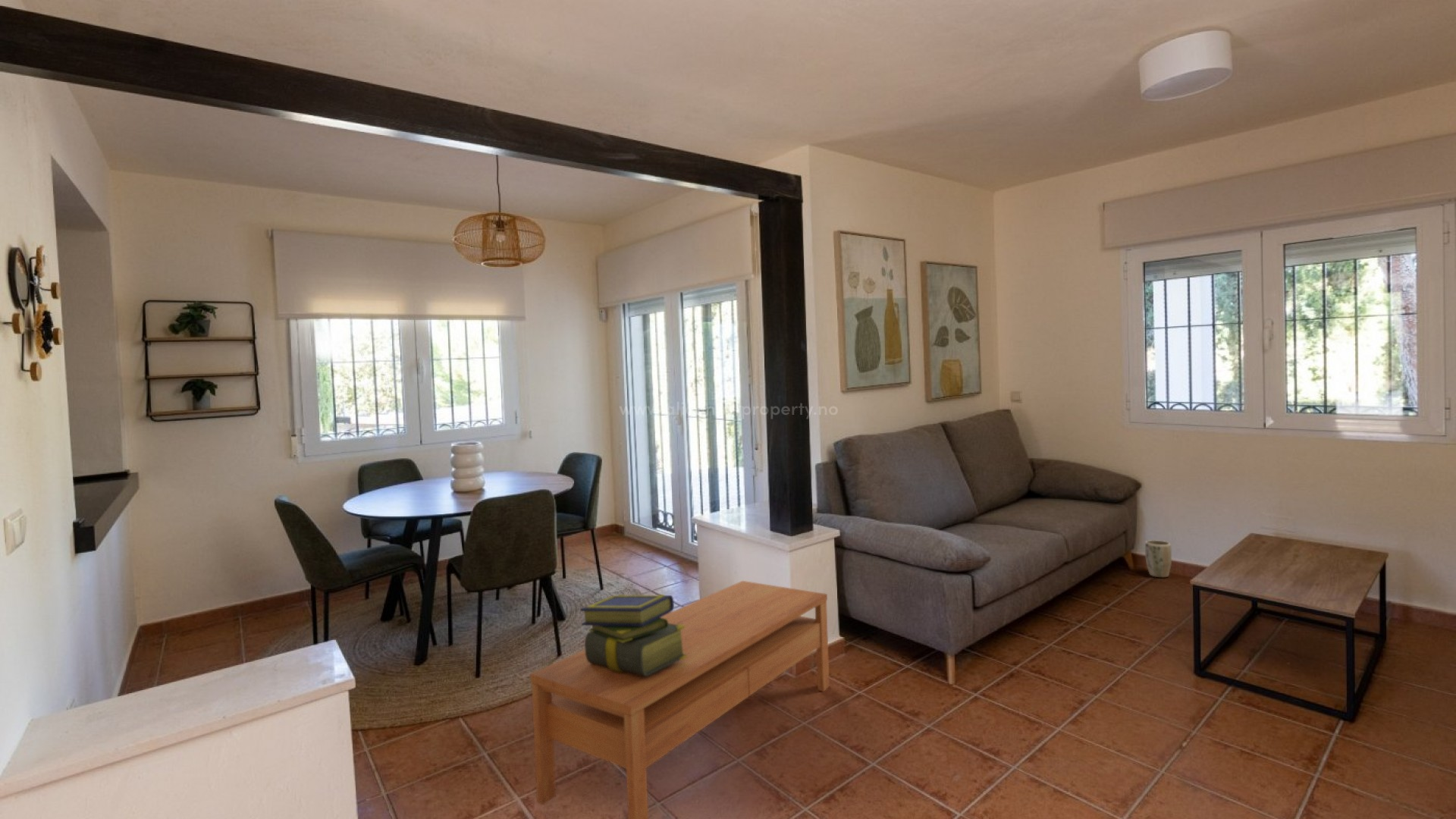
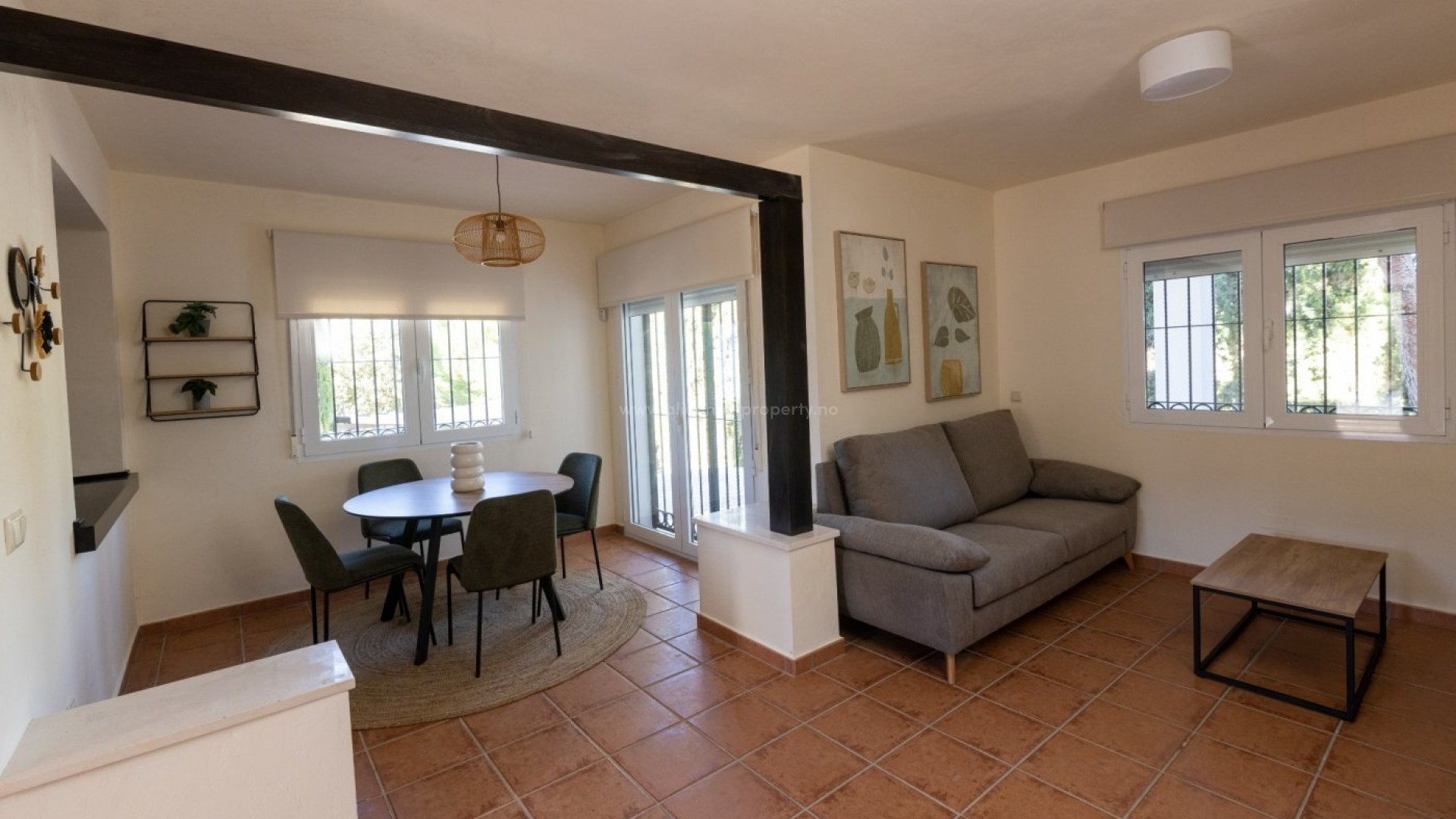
- stack of books [579,594,687,676]
- plant pot [1144,539,1172,578]
- coffee table [529,580,830,819]
